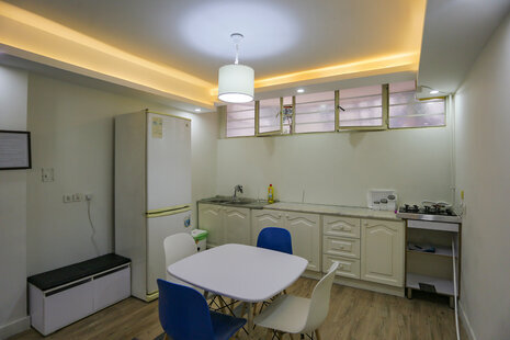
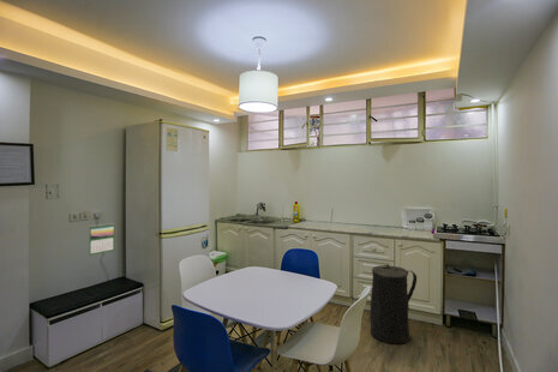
+ trash can [370,263,418,346]
+ calendar [88,222,116,257]
